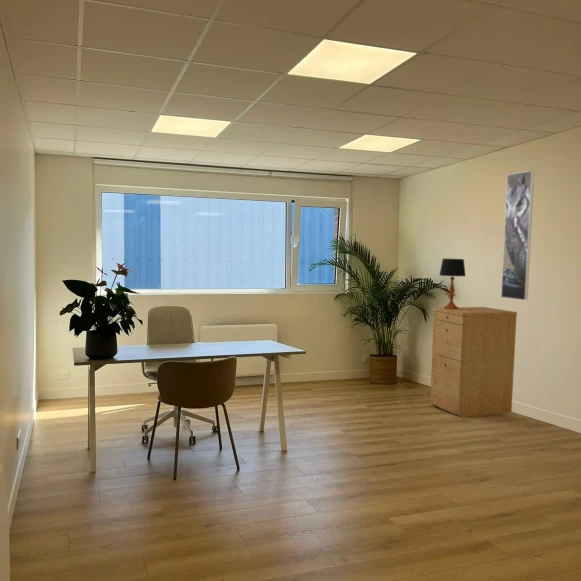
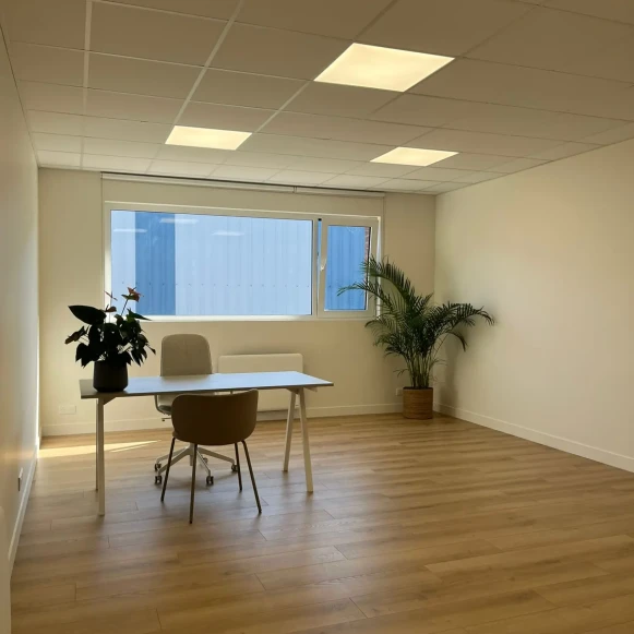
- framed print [500,170,535,301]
- filing cabinet [429,306,518,418]
- table lamp [439,258,467,309]
